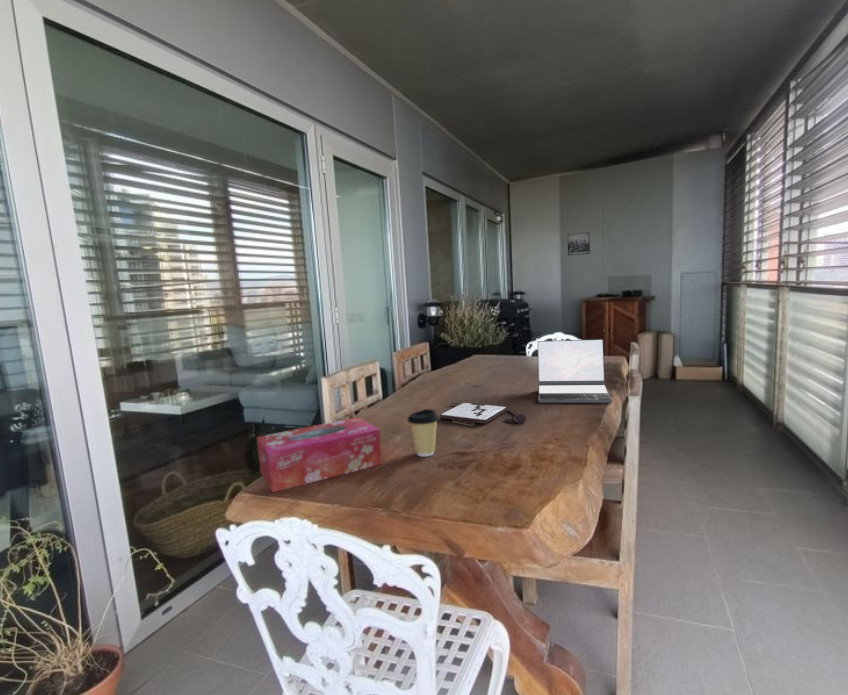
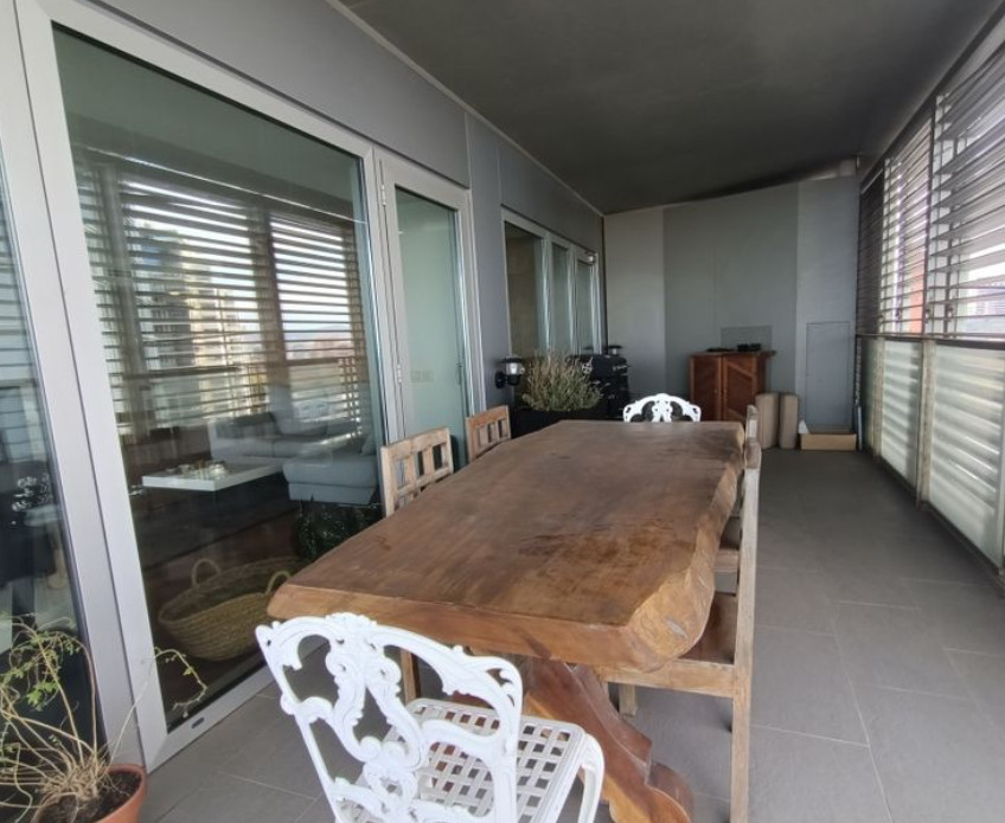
- tissue box [256,416,383,494]
- coffee cup [406,408,440,458]
- laptop [537,338,613,404]
- wall art [566,231,591,257]
- board game [439,402,527,427]
